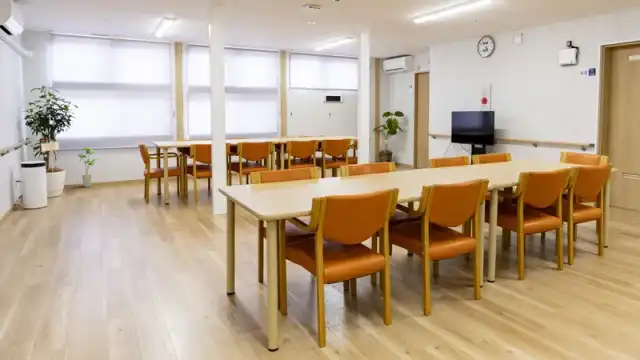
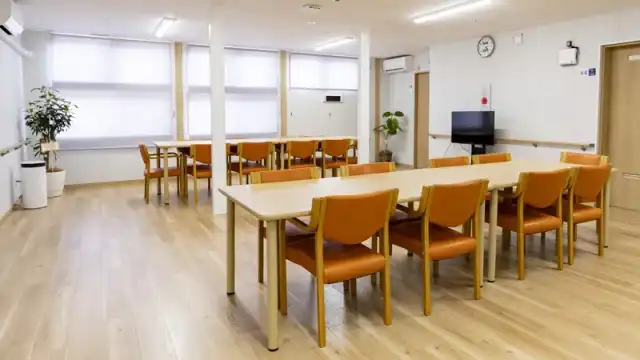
- house plant [76,147,100,188]
